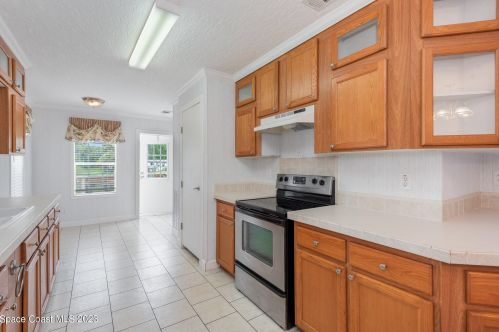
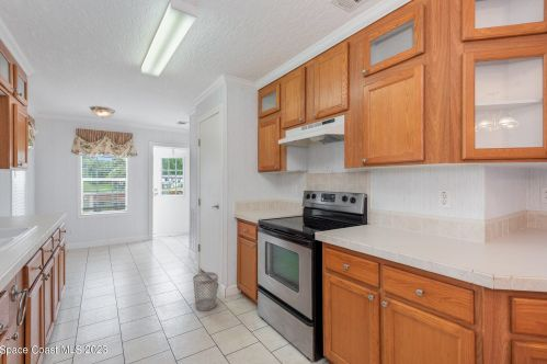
+ wastebasket [192,271,219,312]
